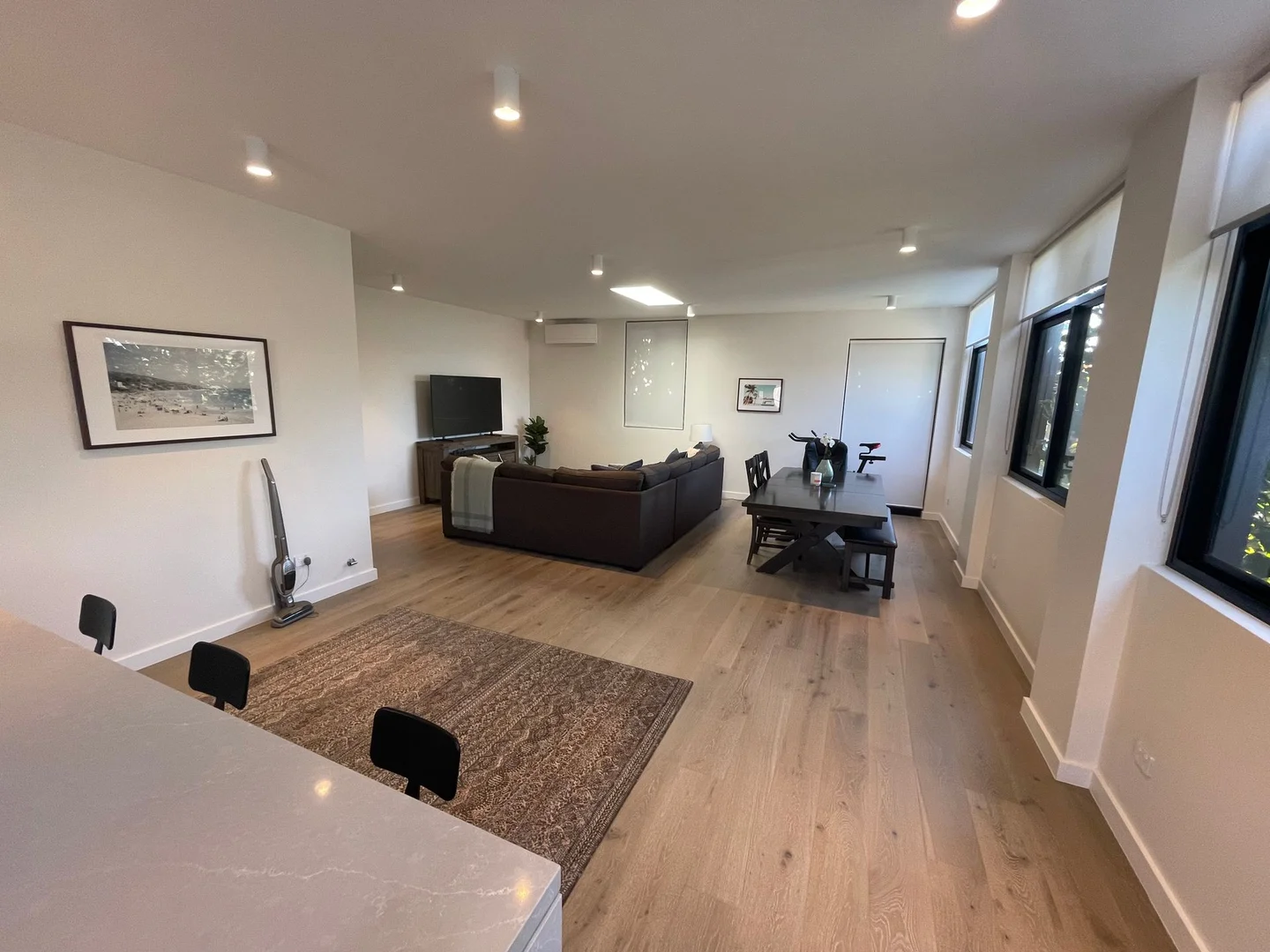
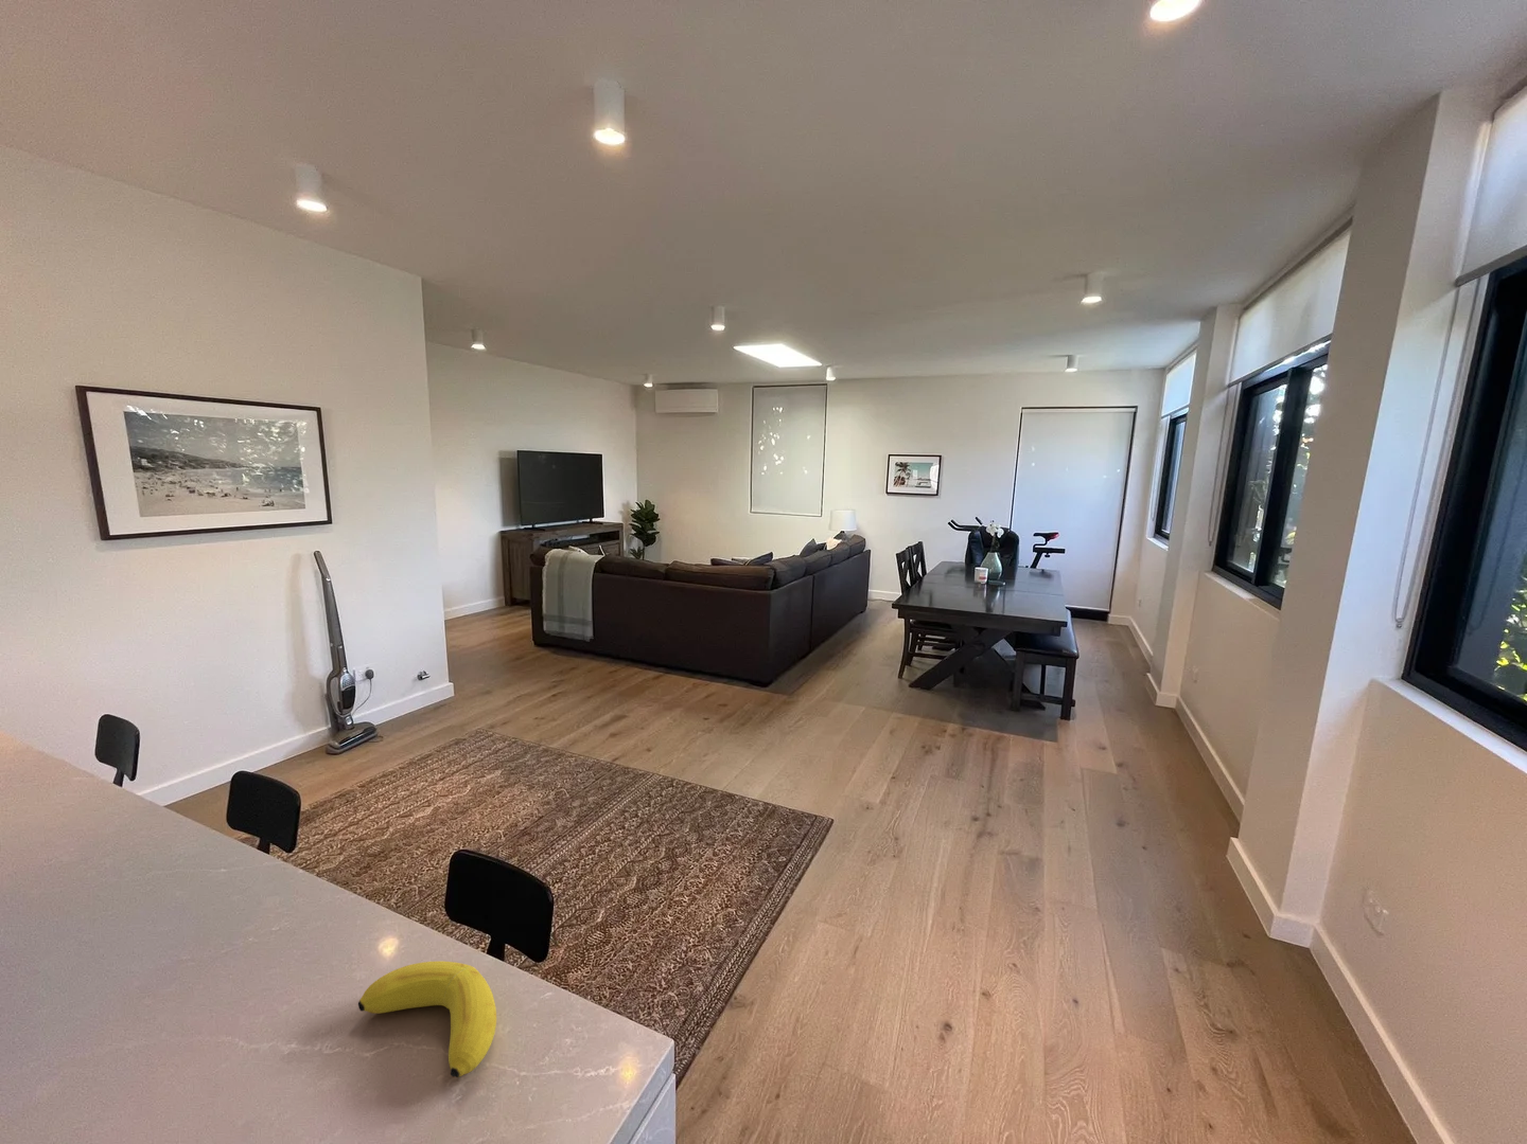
+ fruit [357,960,498,1078]
